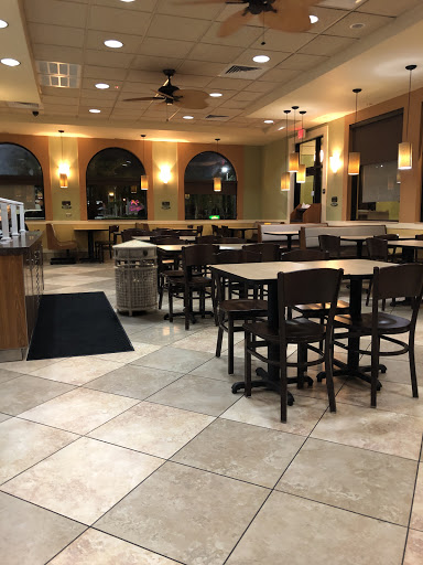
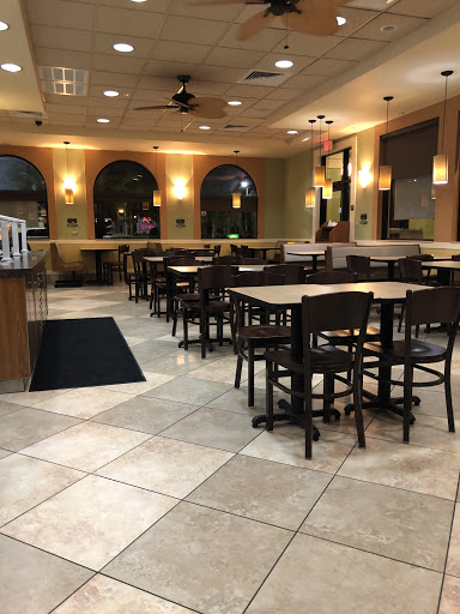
- trash can [111,238,160,317]
